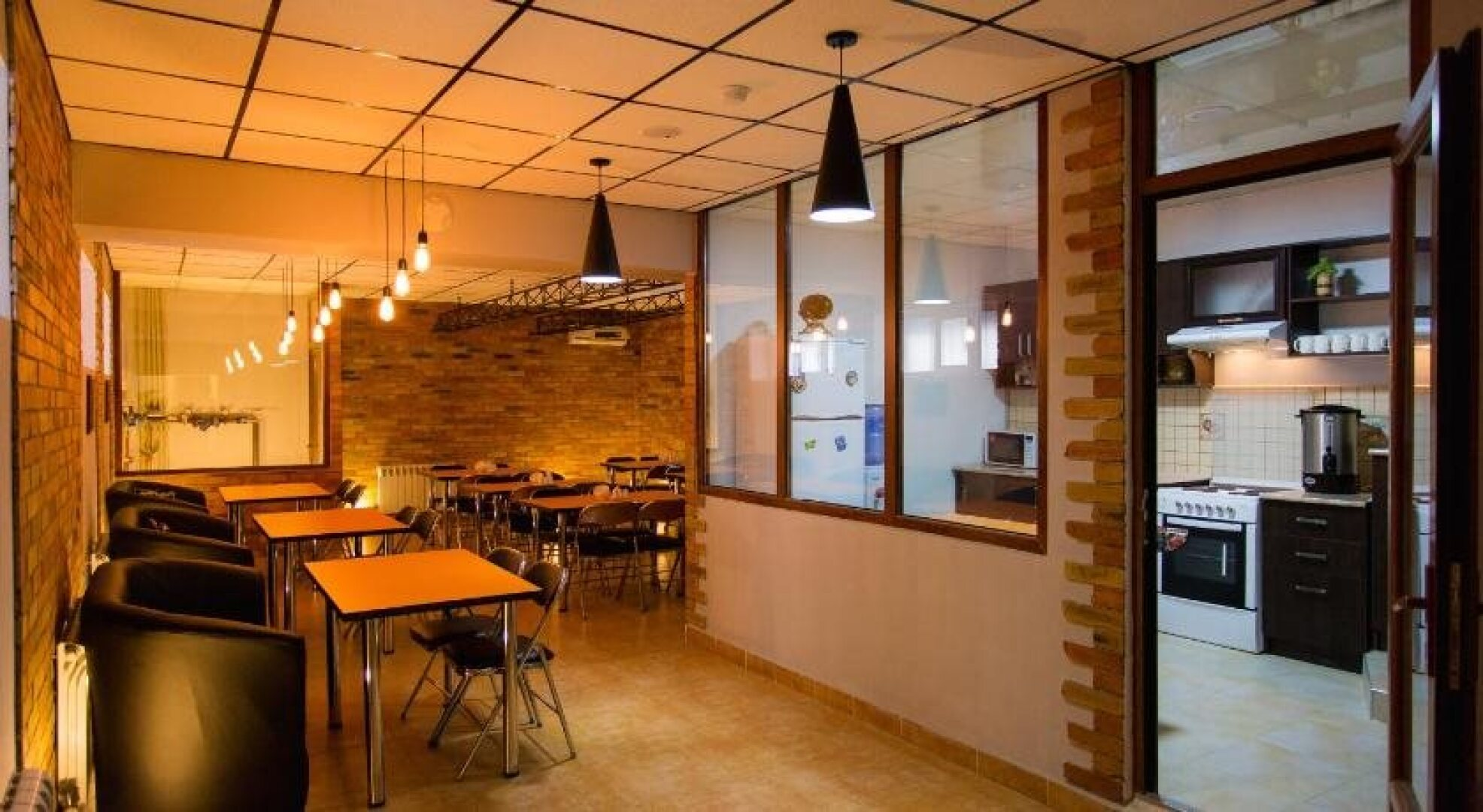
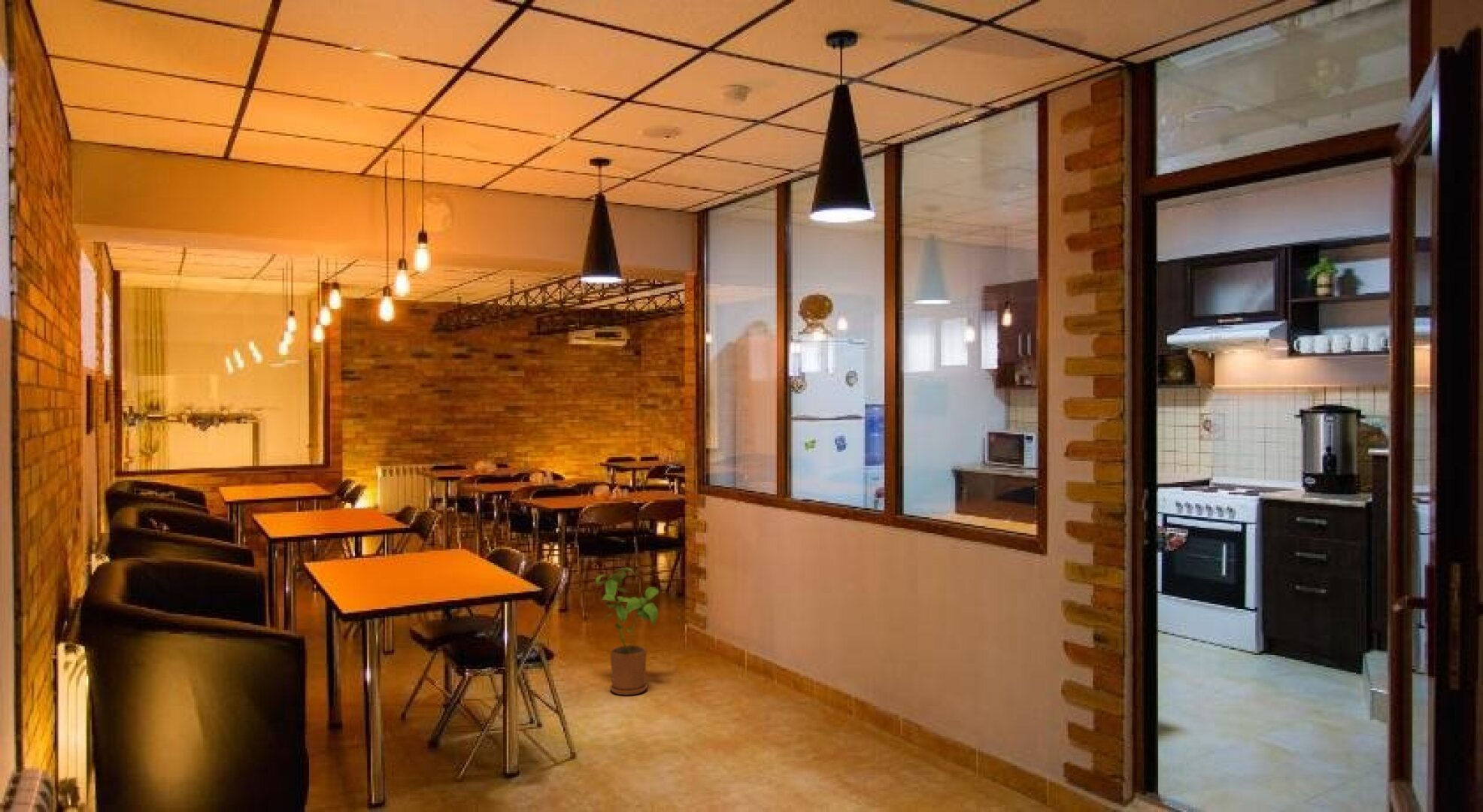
+ house plant [594,567,660,696]
